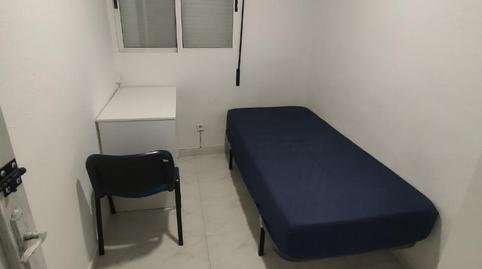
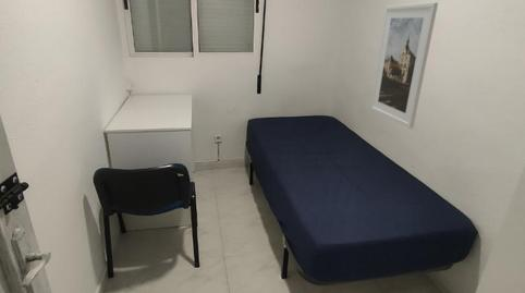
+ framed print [369,1,439,130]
